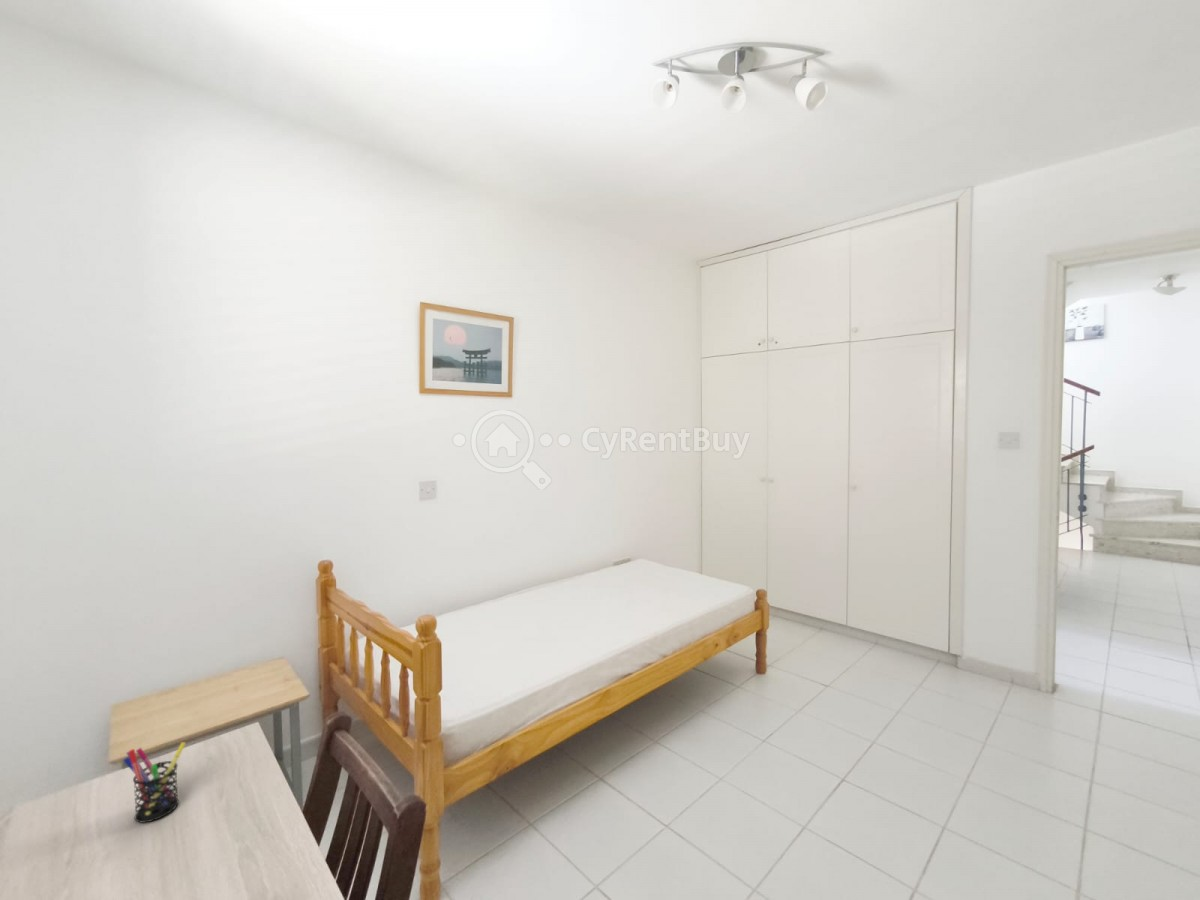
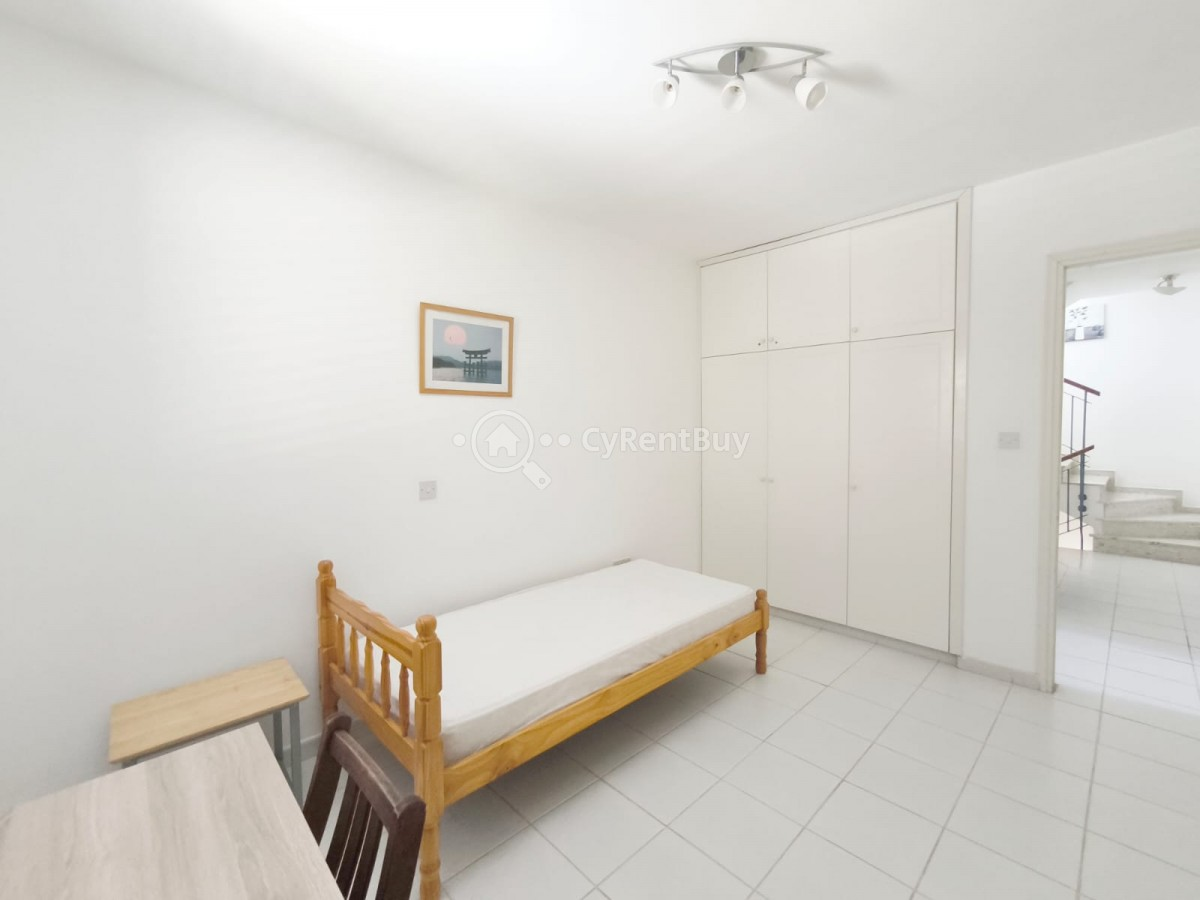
- pen holder [122,741,187,824]
